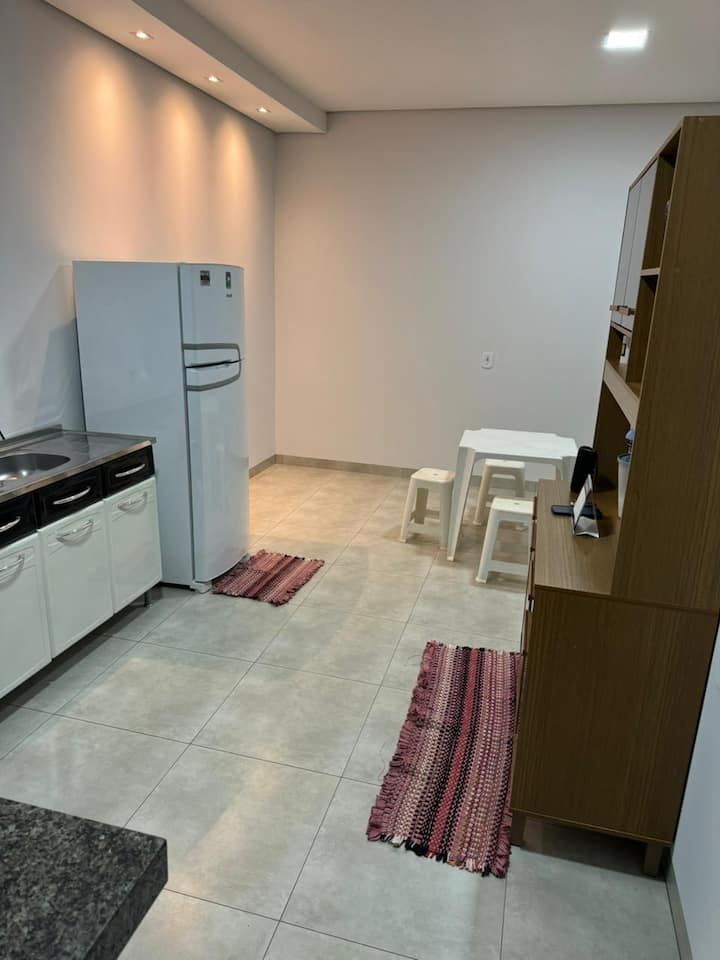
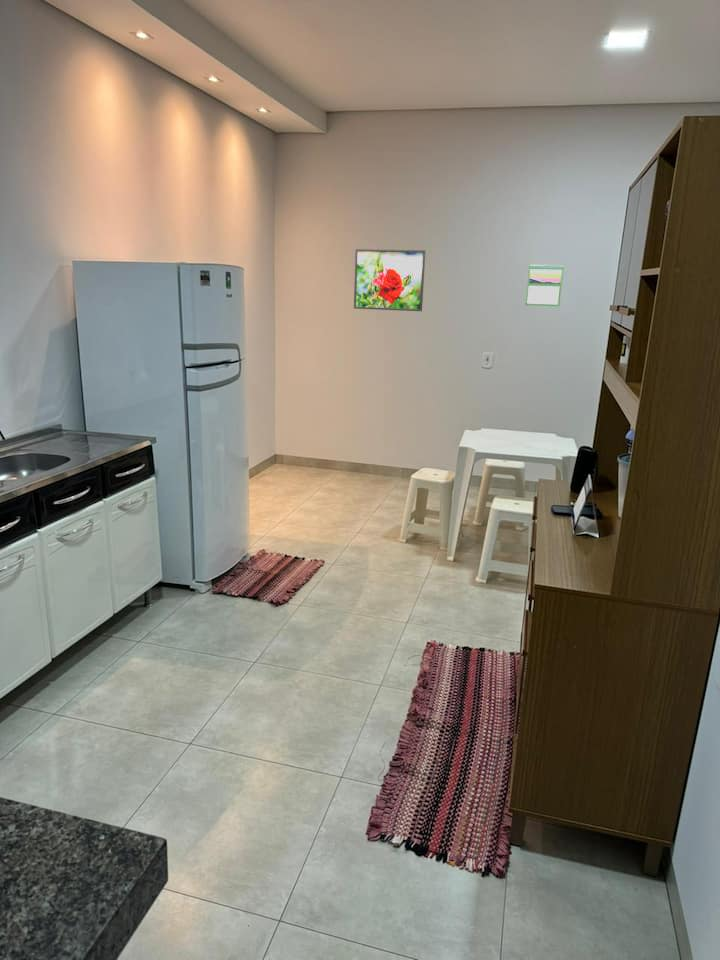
+ calendar [525,263,564,307]
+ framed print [353,248,426,312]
